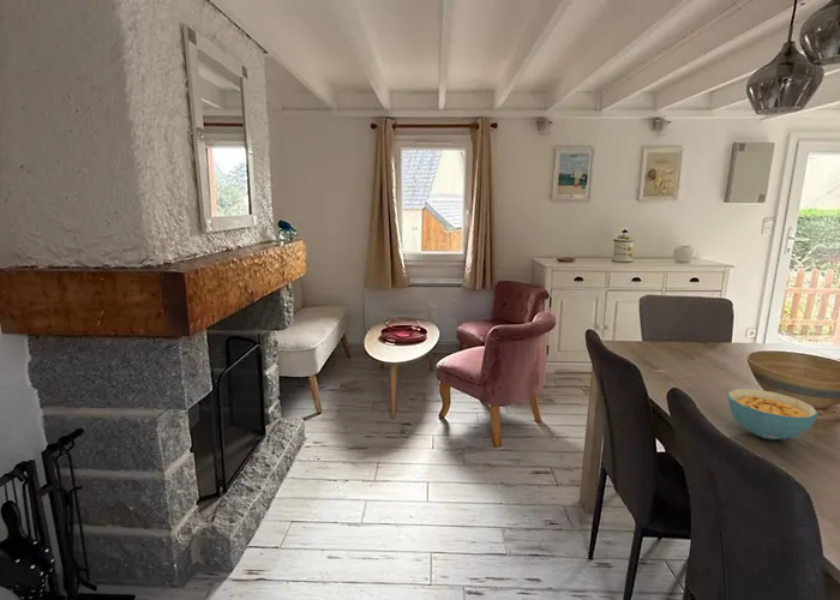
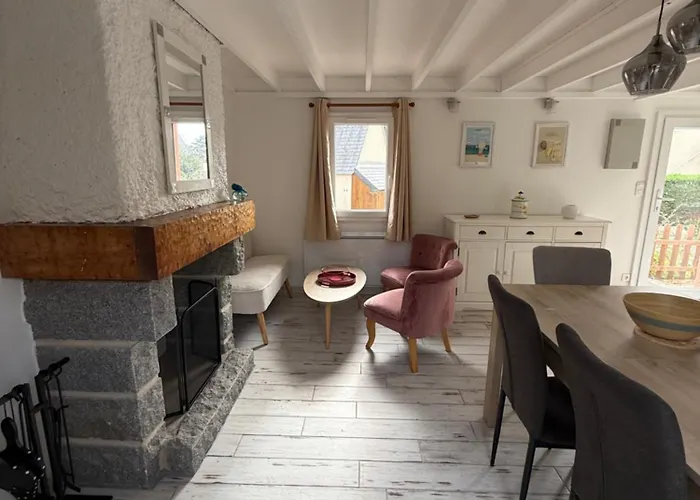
- cereal bowl [727,388,820,440]
